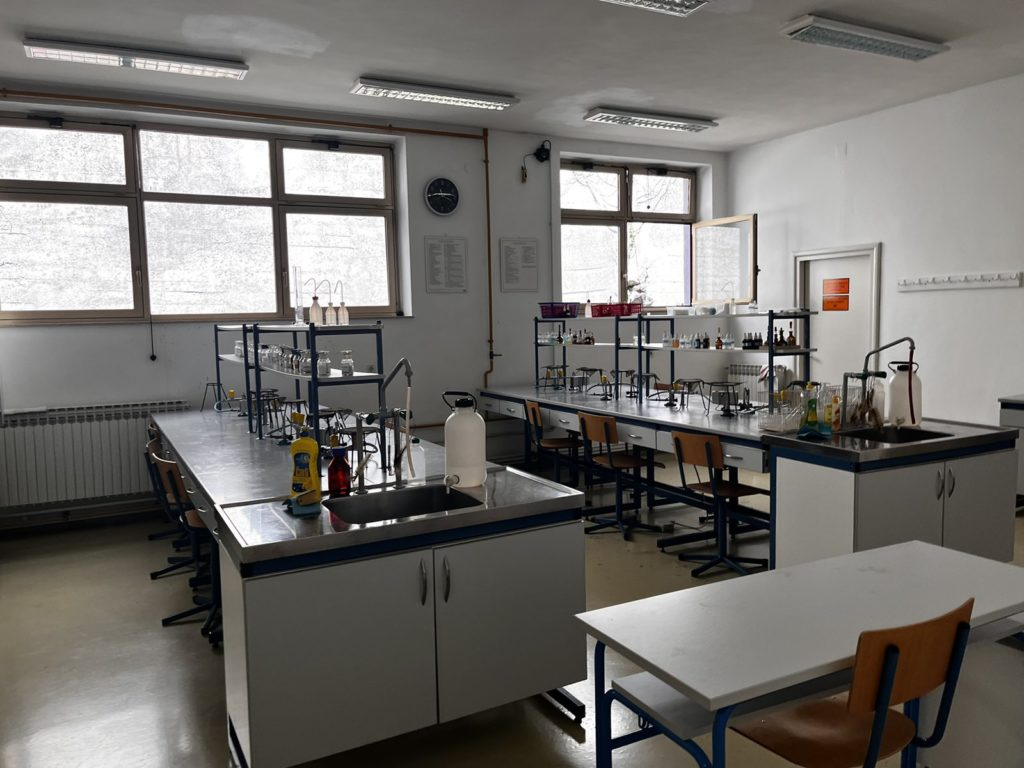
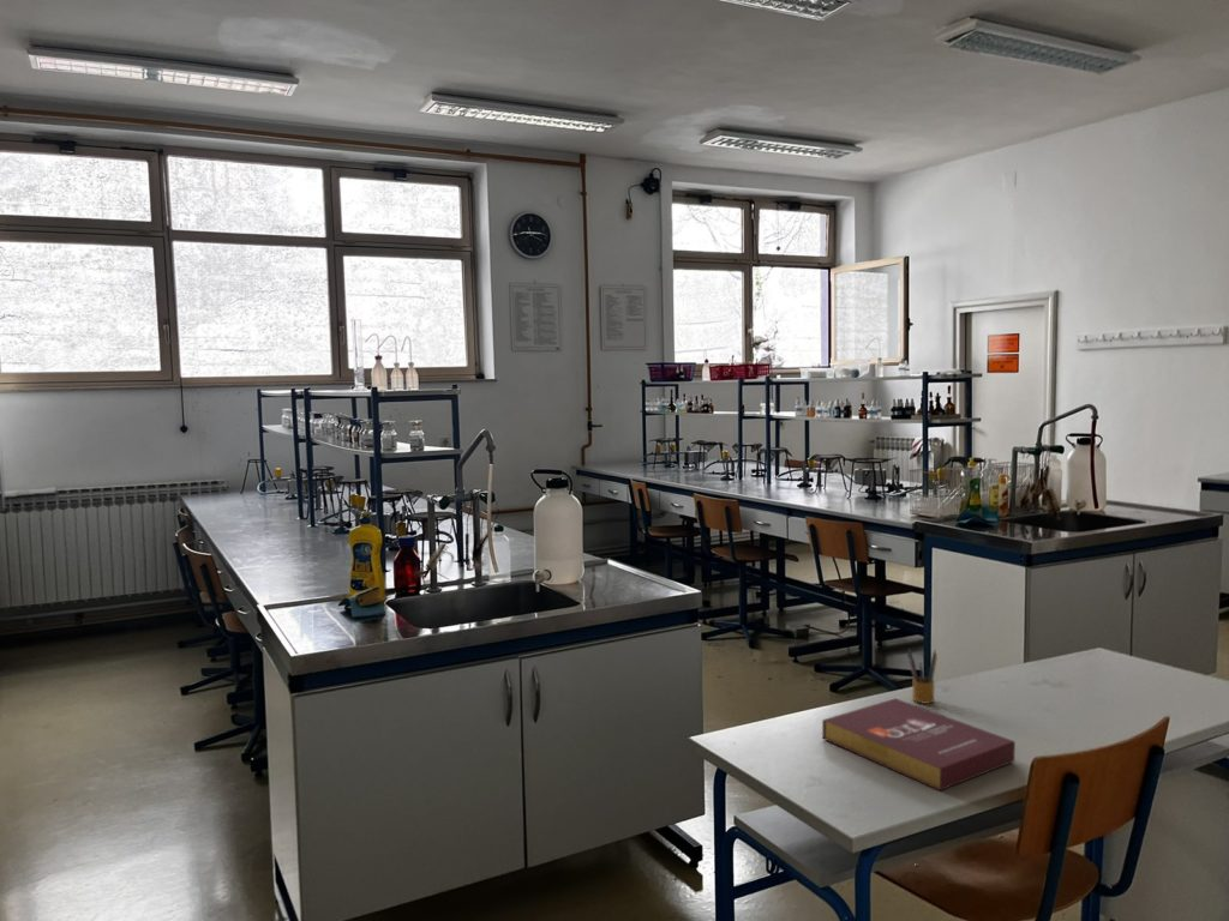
+ book [821,697,1017,791]
+ pencil box [906,648,939,705]
